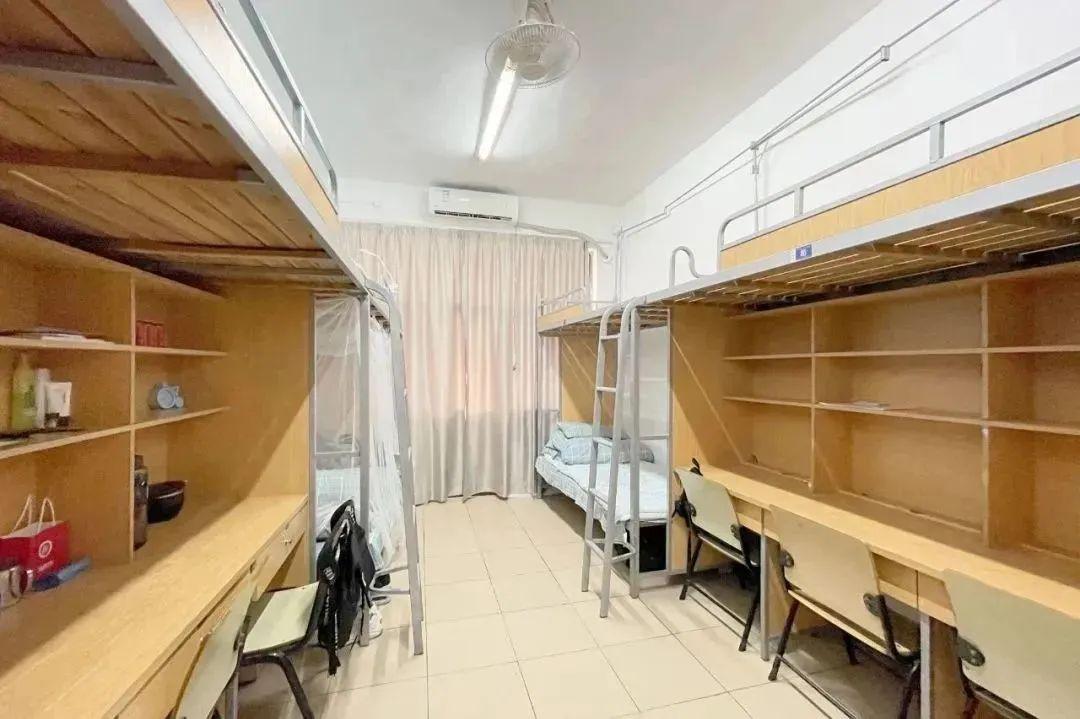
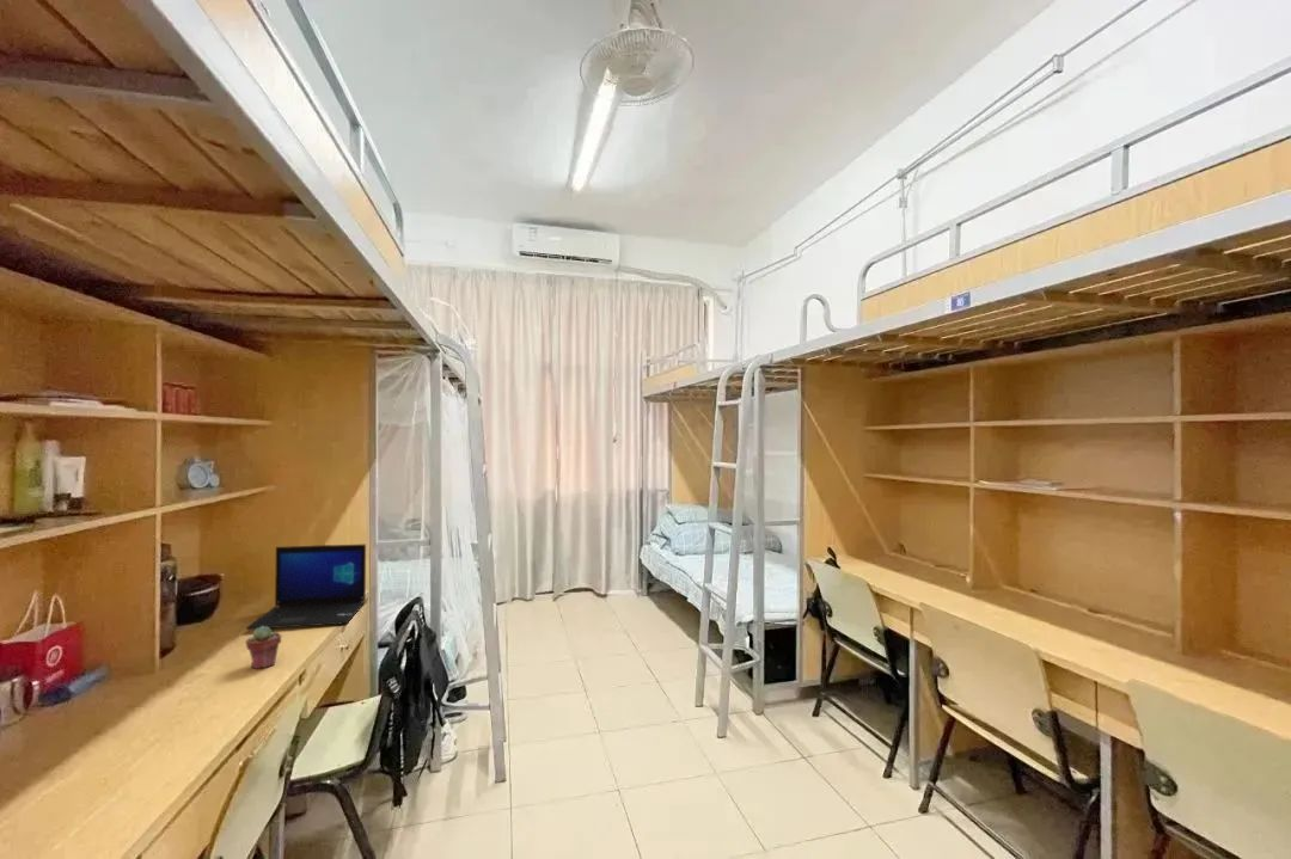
+ laptop [245,544,367,631]
+ potted succulent [245,626,282,669]
